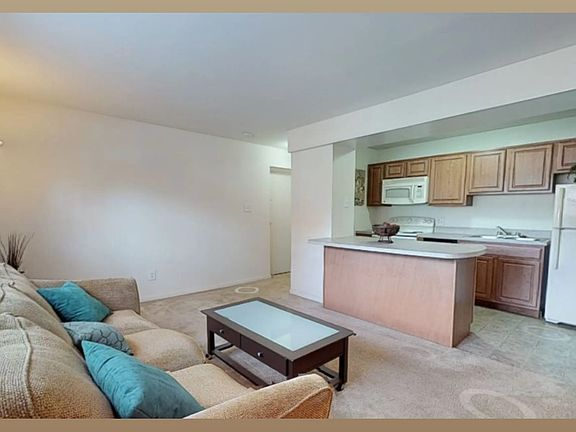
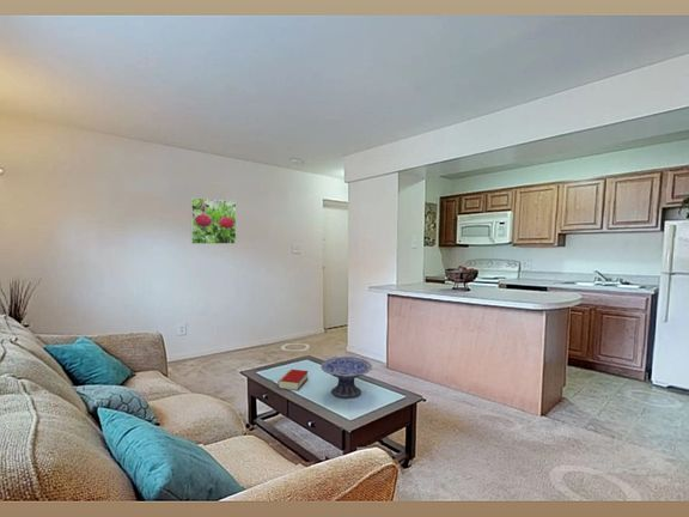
+ decorative bowl [319,355,373,400]
+ book [278,369,310,391]
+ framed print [189,196,237,245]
